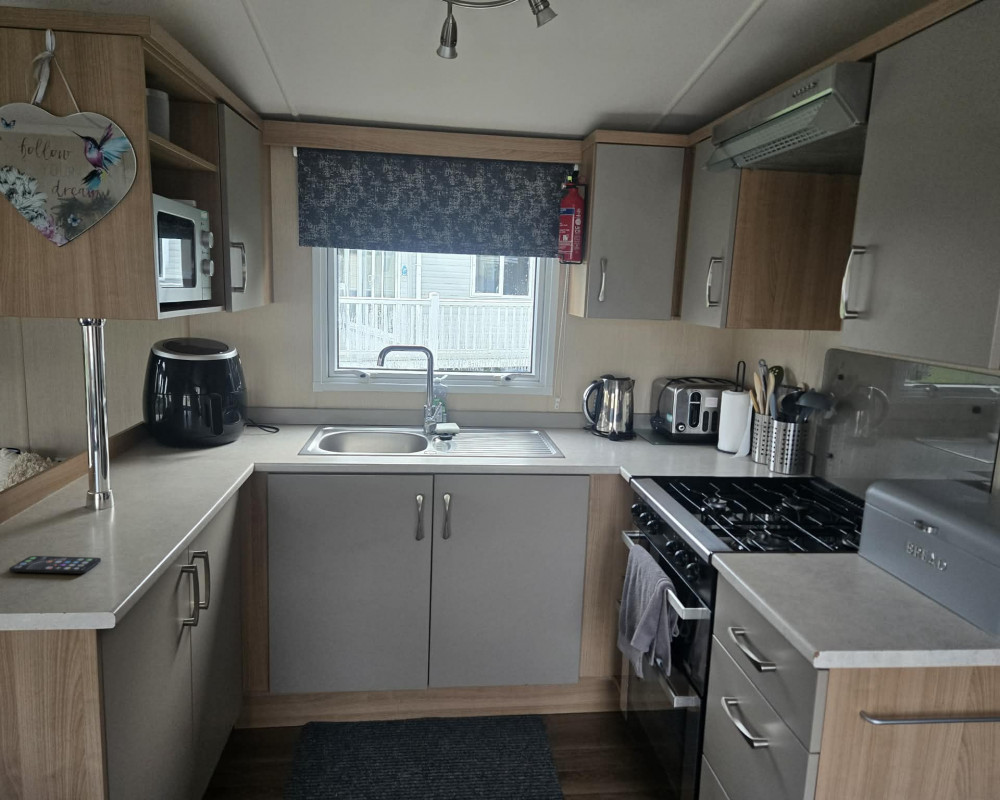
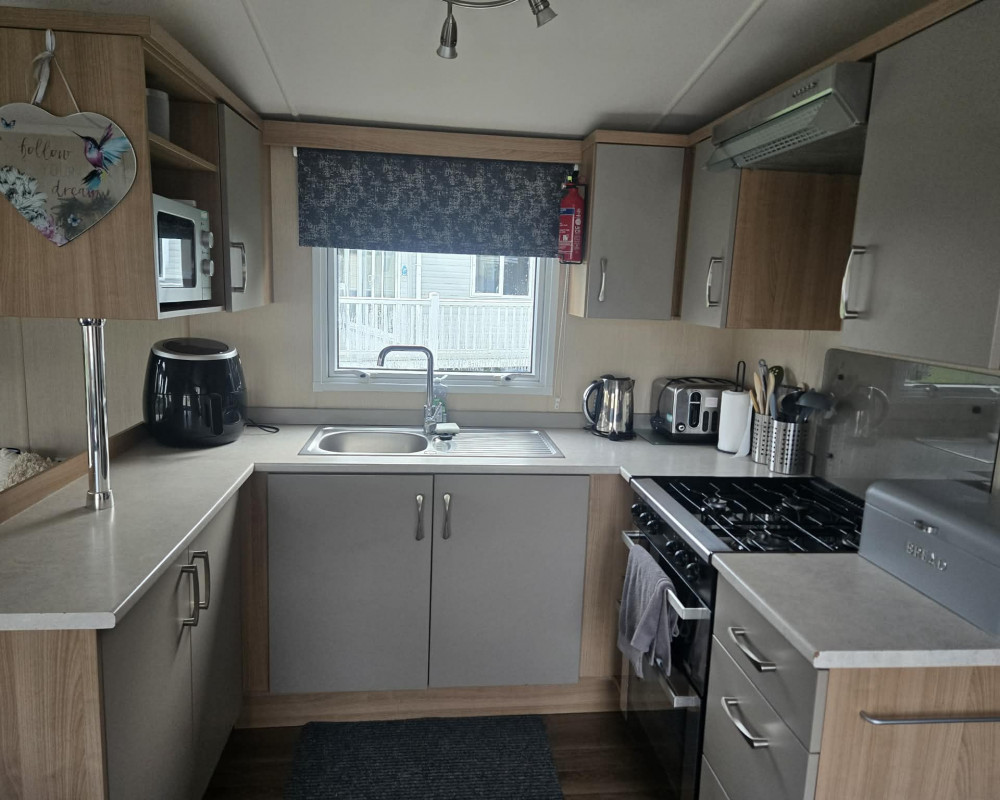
- smartphone [9,555,102,575]
